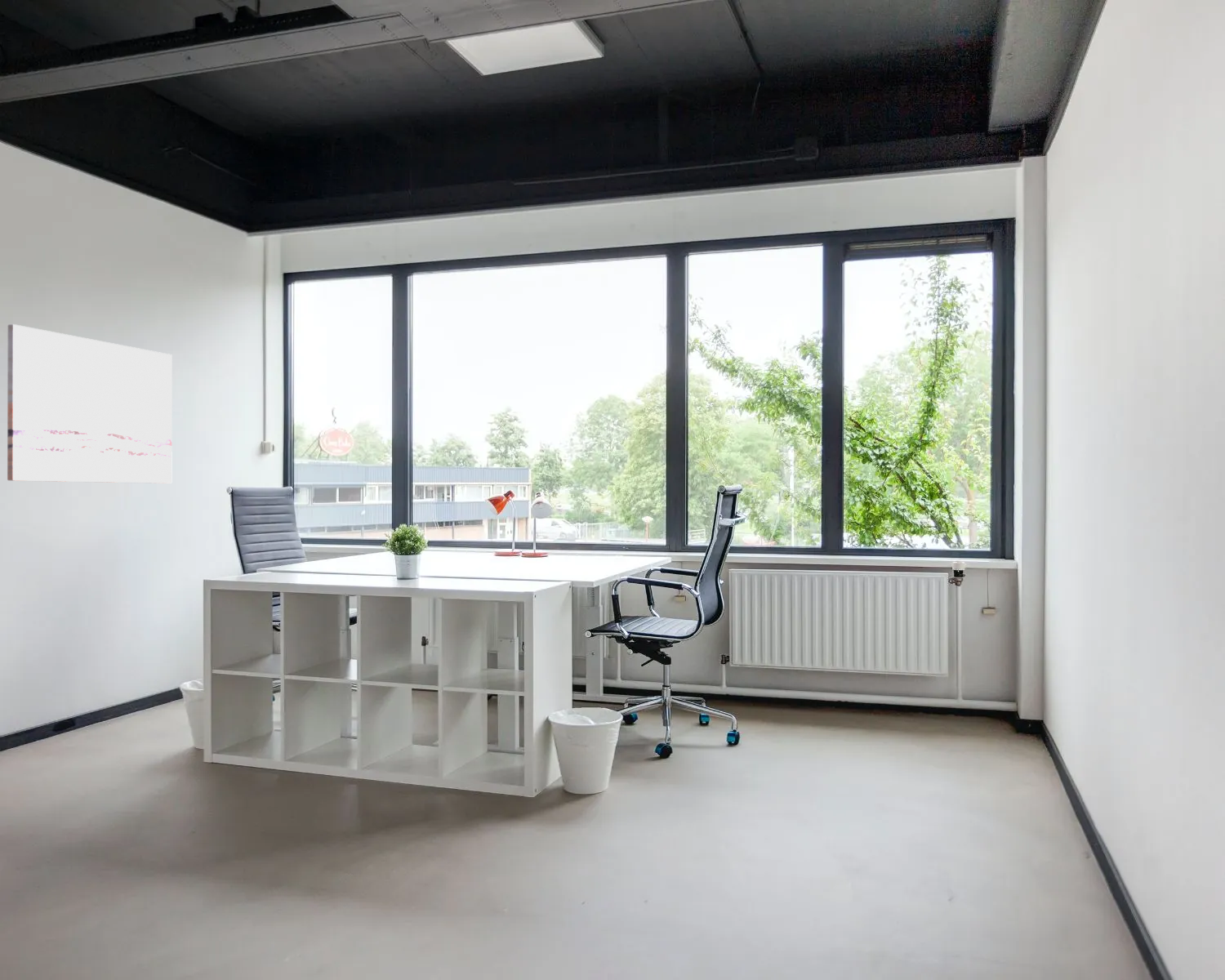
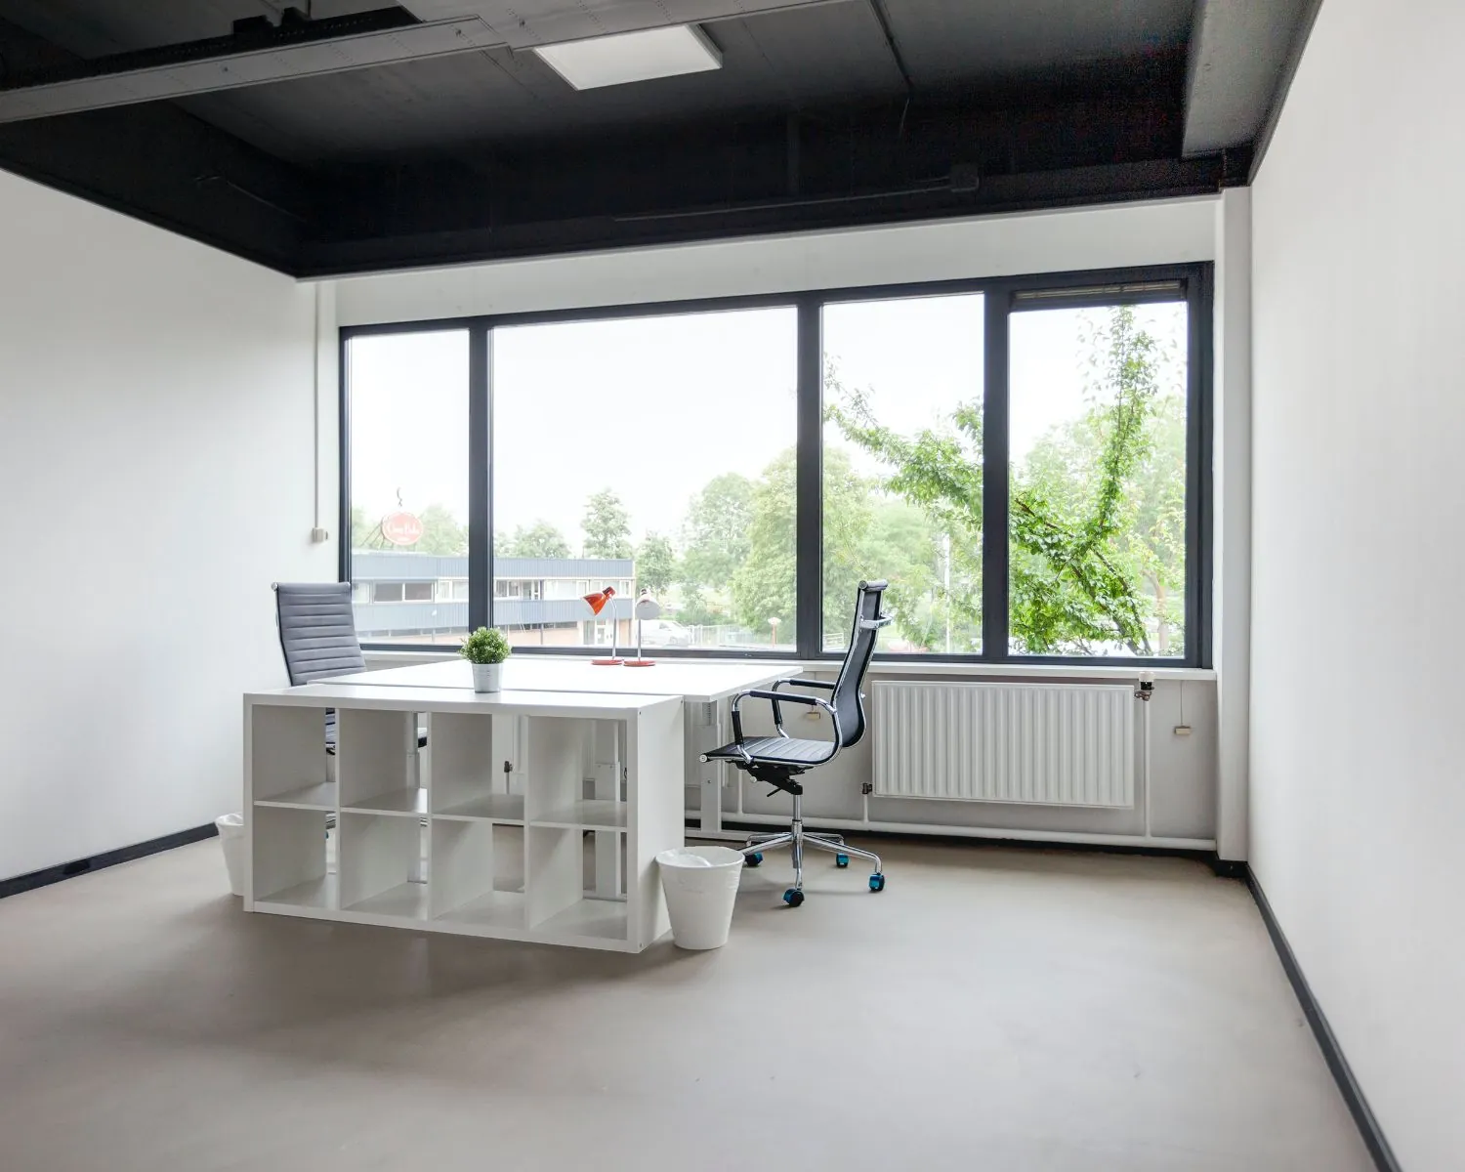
- wall art [7,323,173,483]
